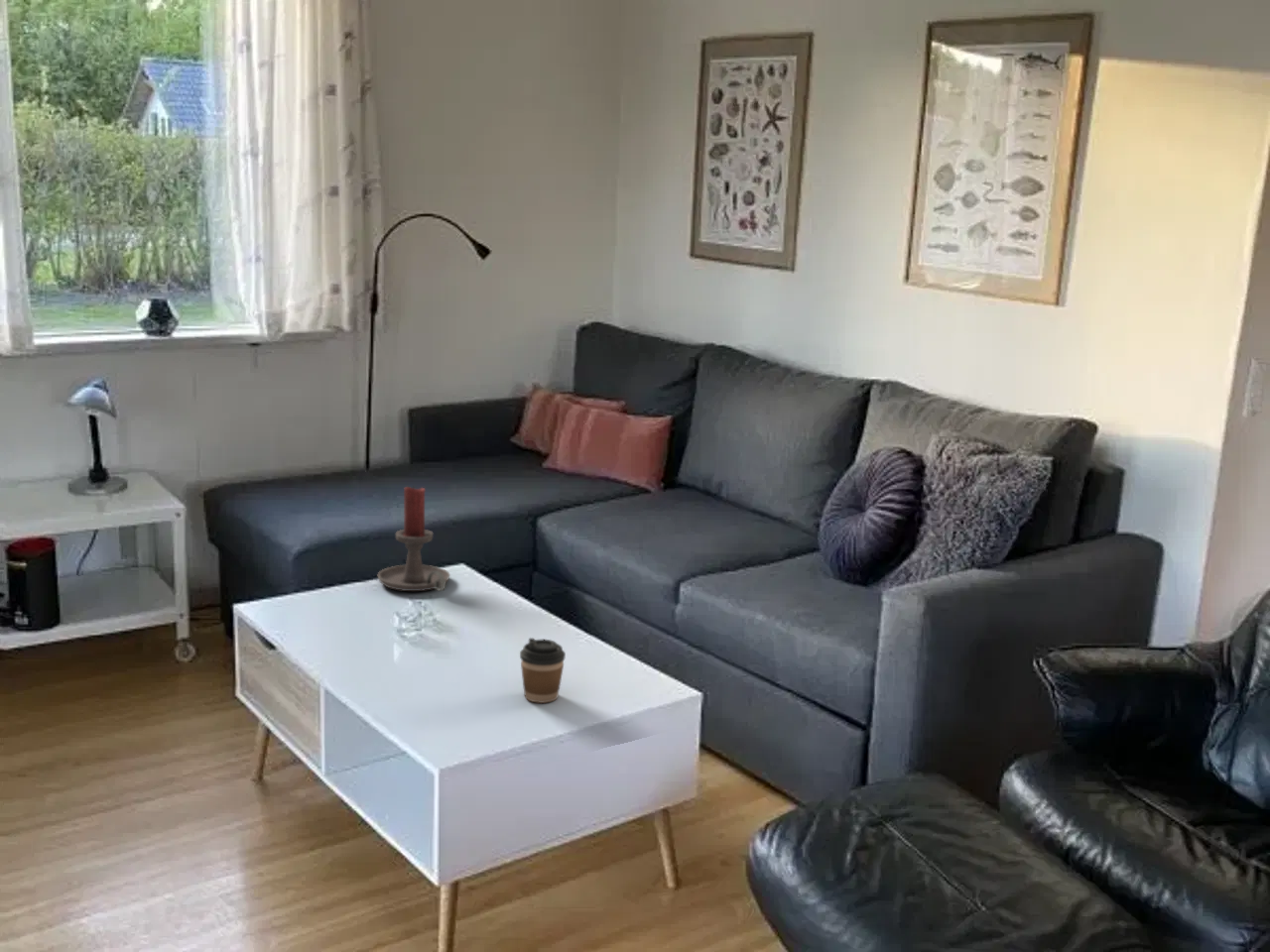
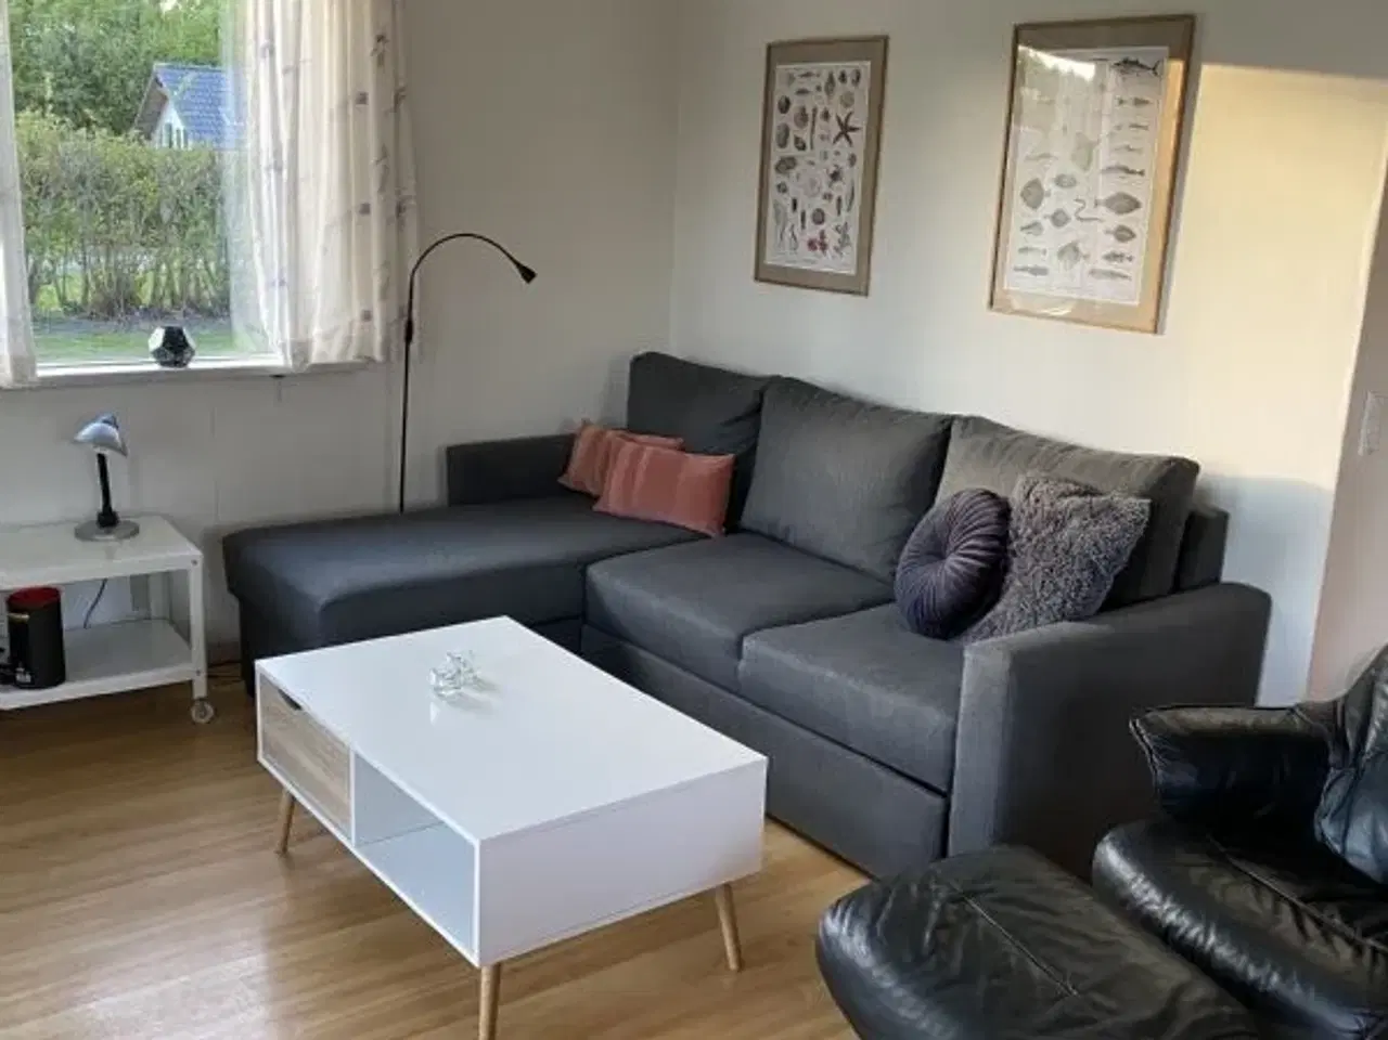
- coffee cup [519,637,567,704]
- candle holder [377,485,451,592]
